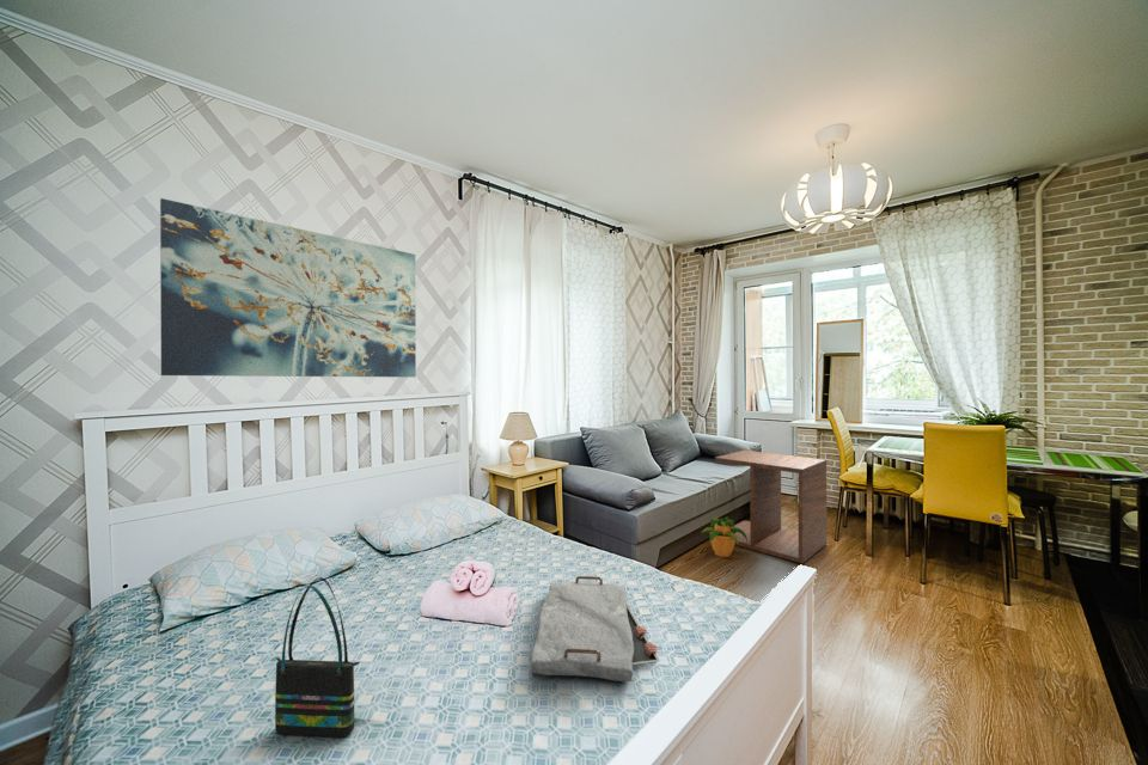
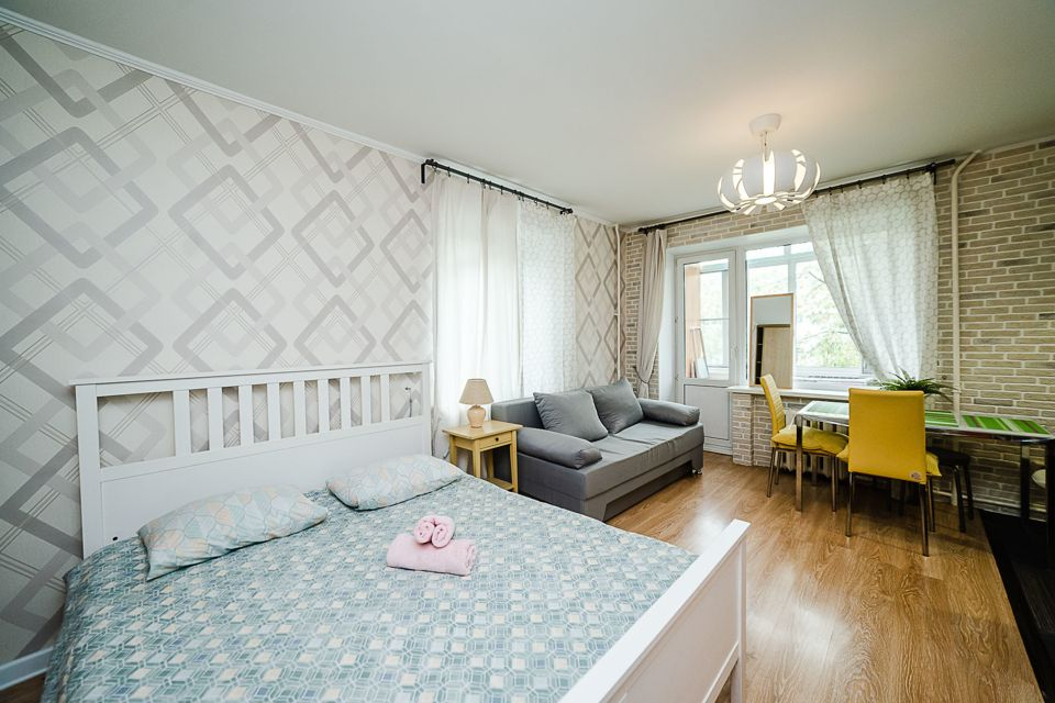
- serving tray [529,575,661,683]
- wall art [159,197,417,378]
- tote bag [274,576,361,738]
- side table [714,449,828,564]
- potted plant [700,515,747,558]
